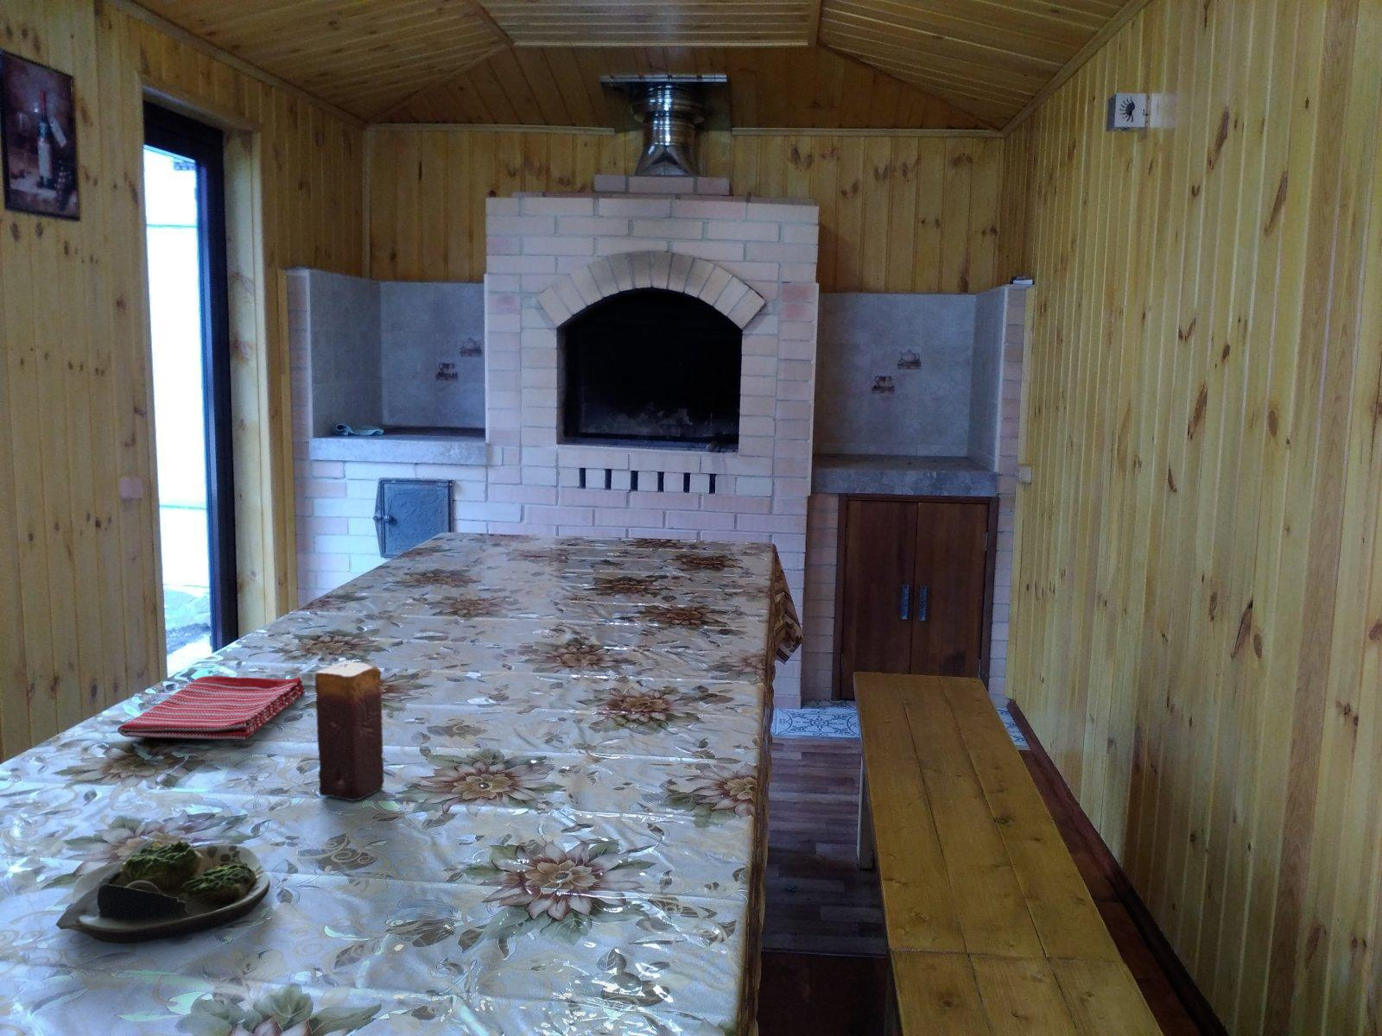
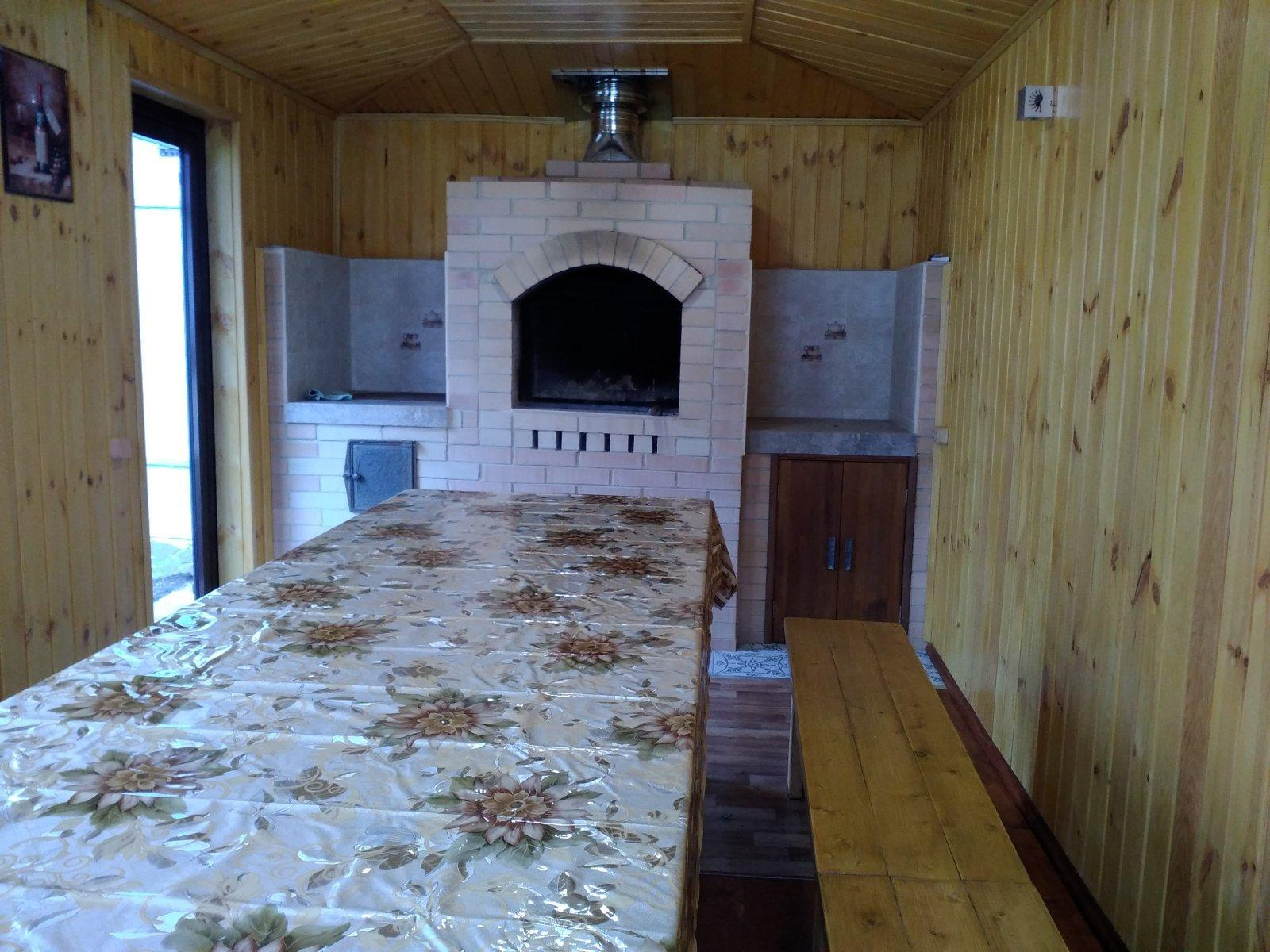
- salad plate [55,840,271,945]
- candle [313,661,385,802]
- dish towel [116,675,306,741]
